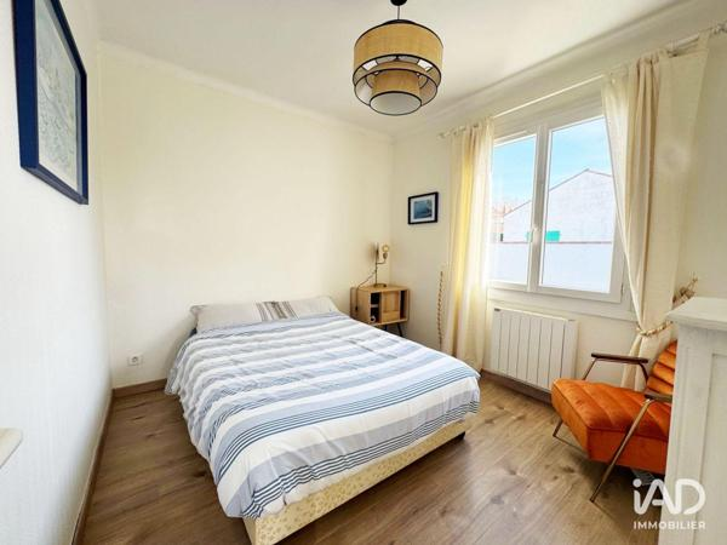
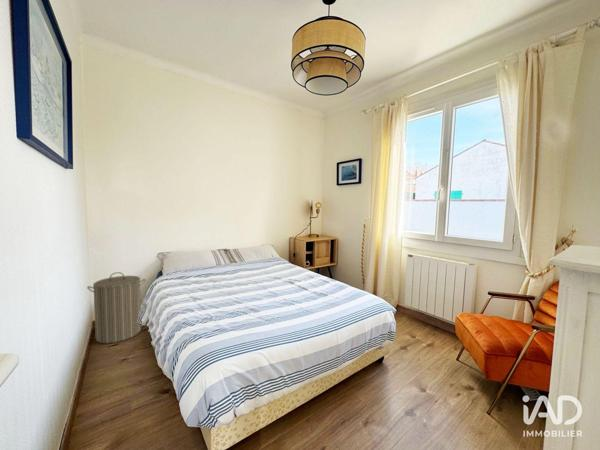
+ laundry hamper [86,271,146,344]
